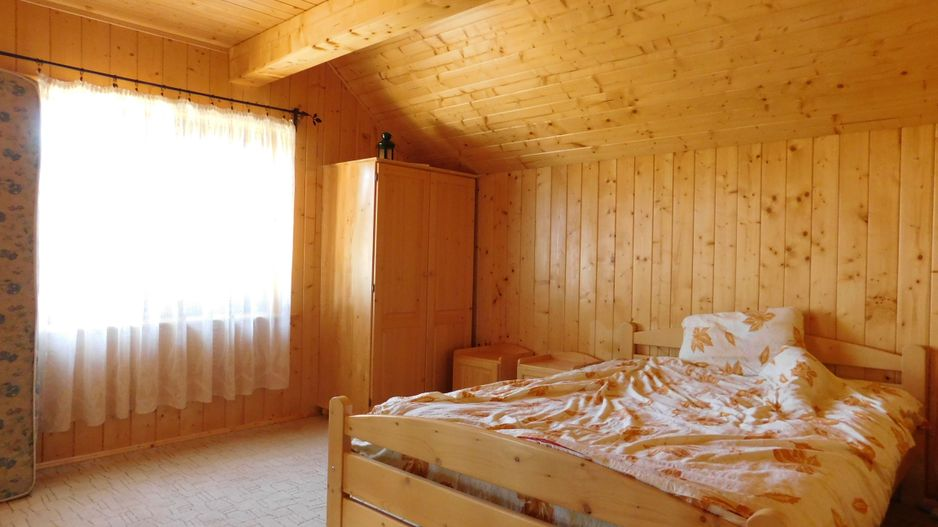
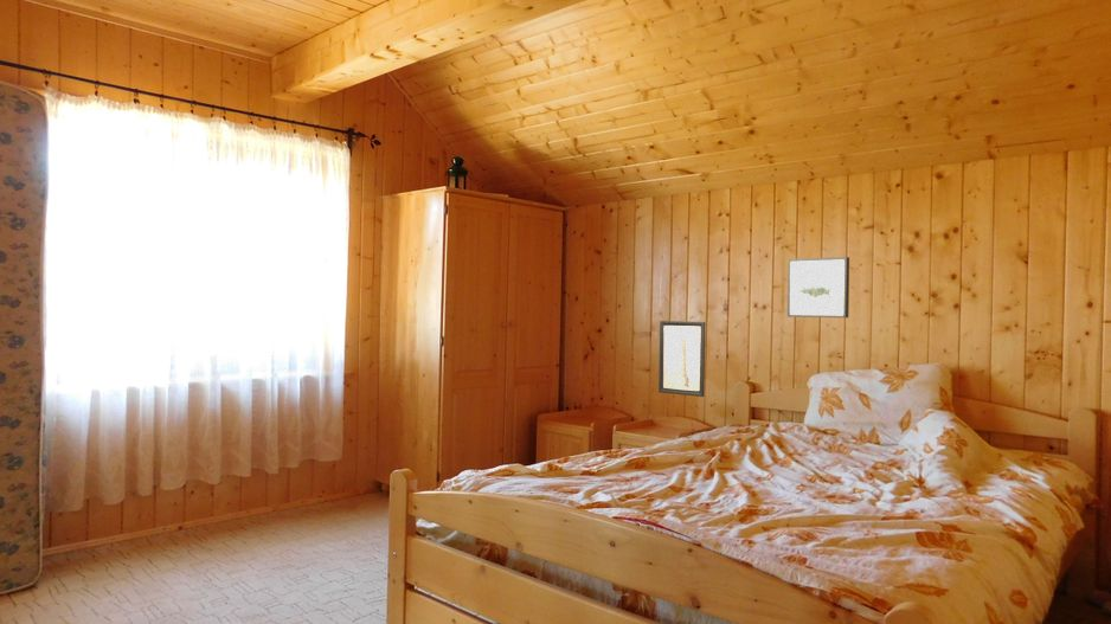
+ wall art [786,256,850,319]
+ wall art [657,320,706,398]
